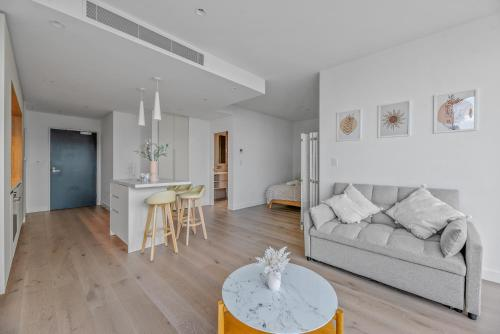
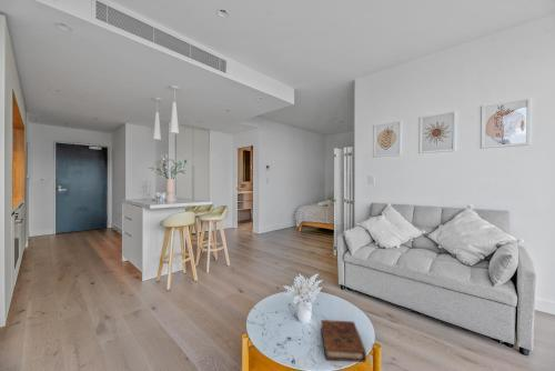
+ book [320,319,367,363]
